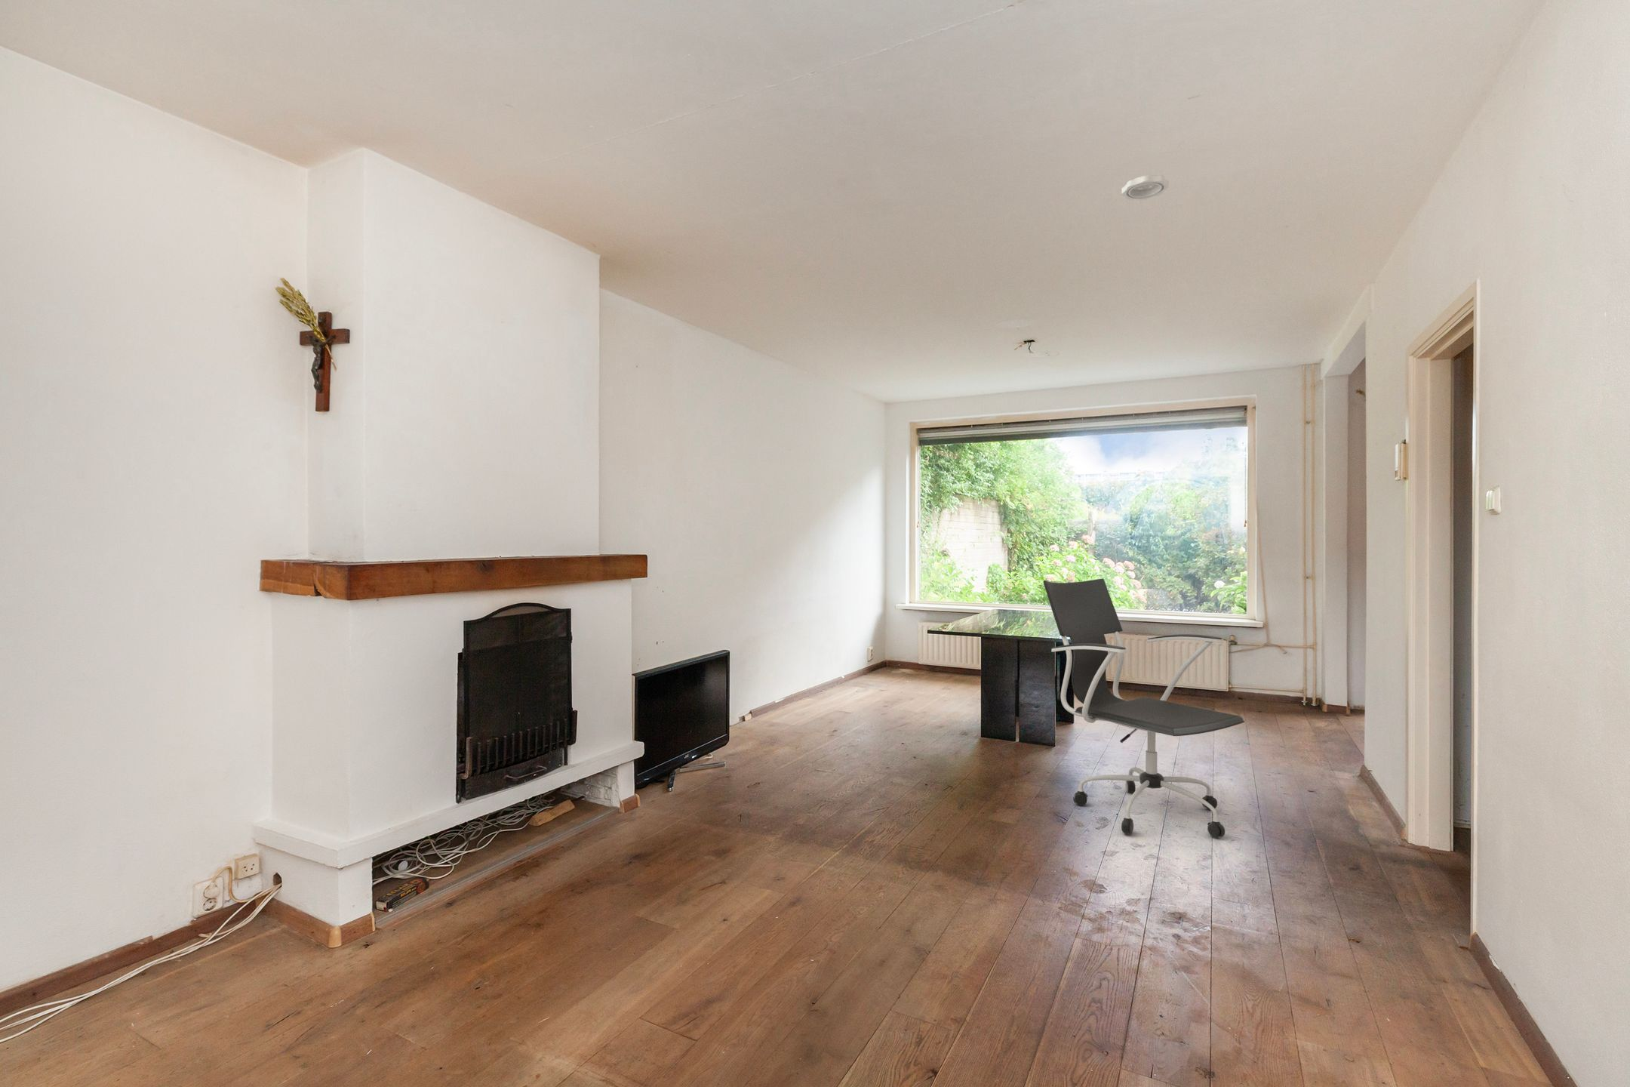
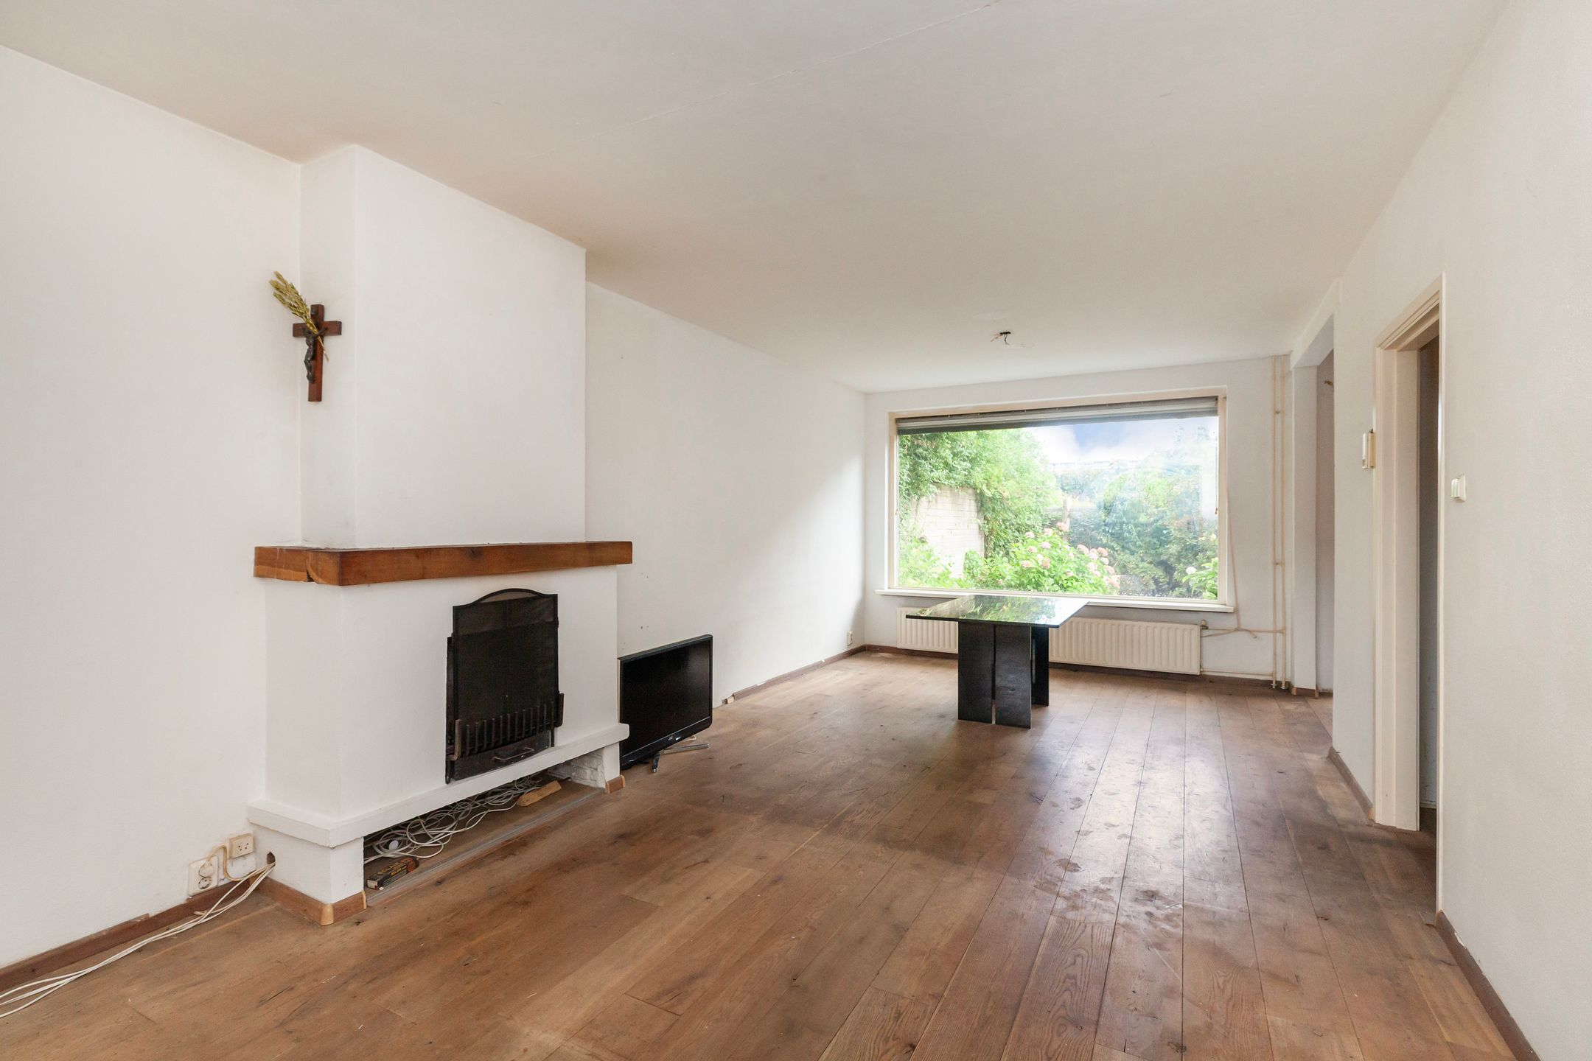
- office chair [1043,579,1246,838]
- smoke detector [1121,175,1169,201]
